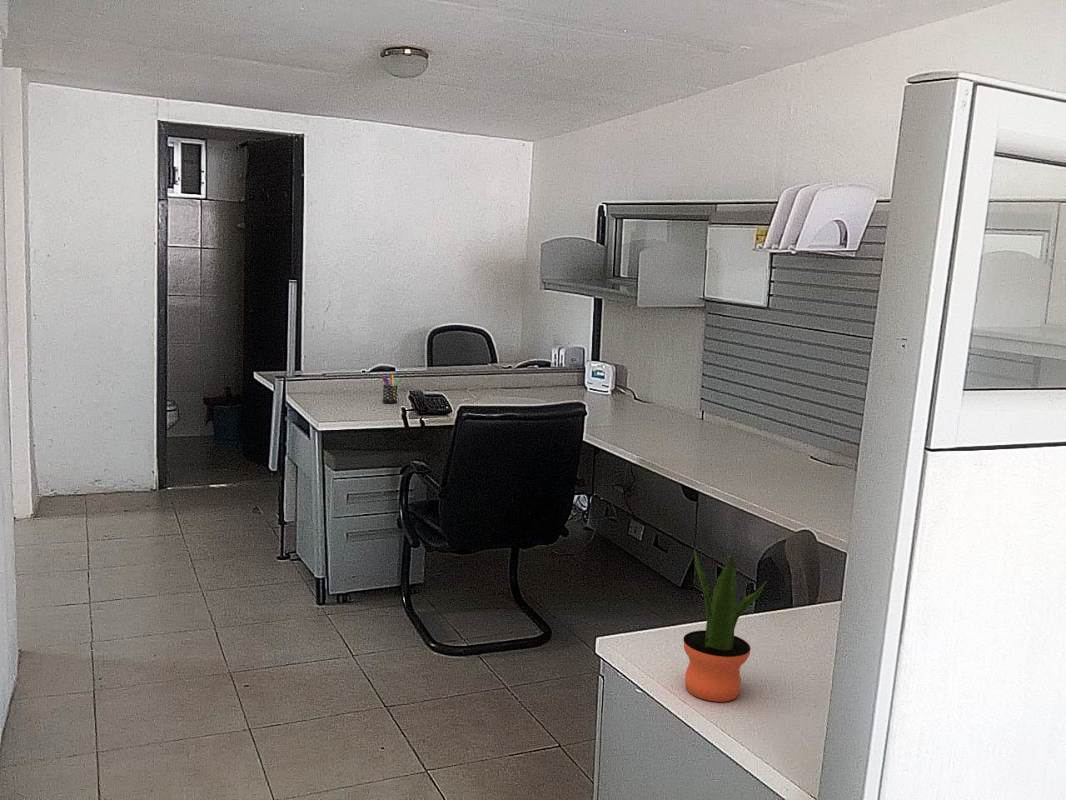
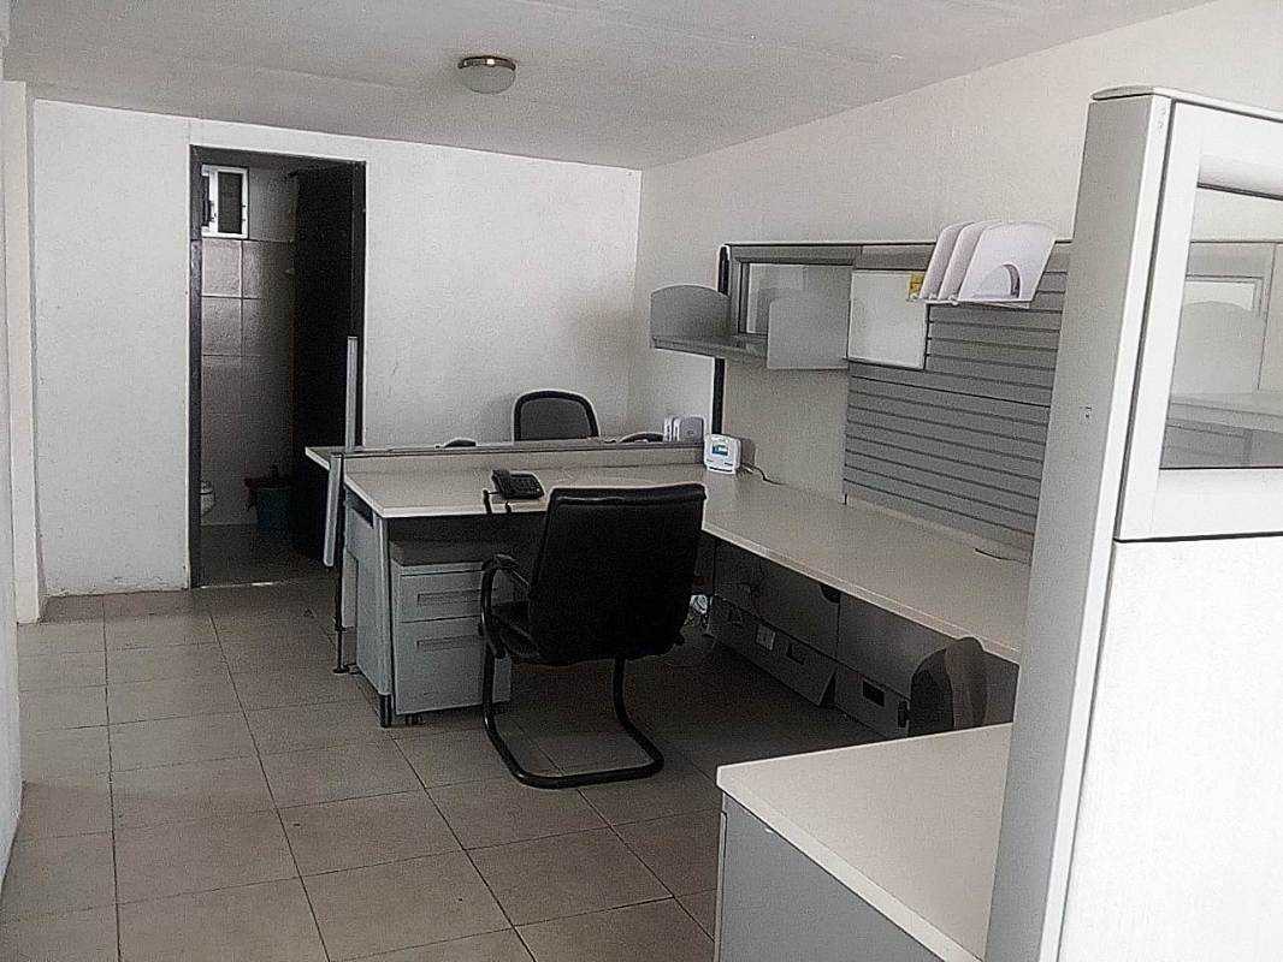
- potted plant [682,547,768,703]
- pen holder [381,373,403,404]
